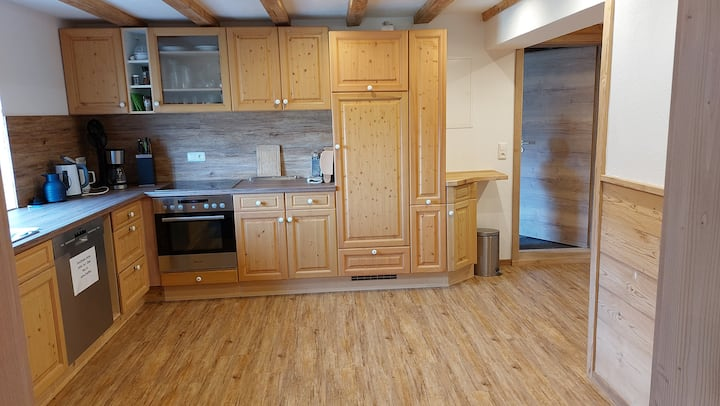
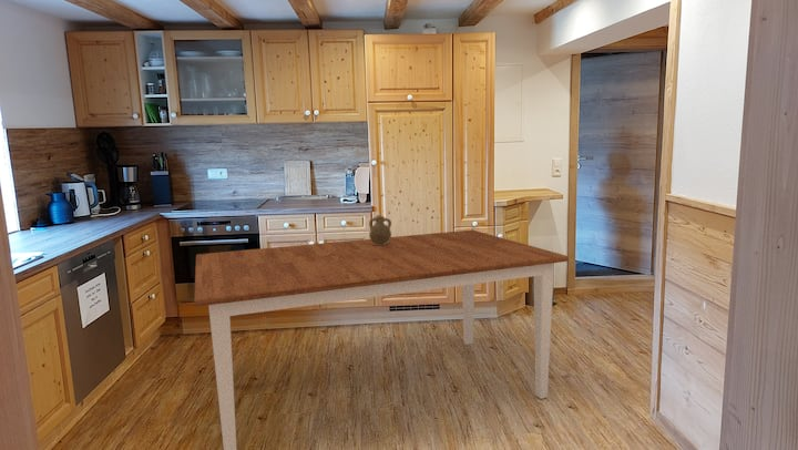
+ dining table [193,228,570,450]
+ pilgrim flask [368,214,392,245]
